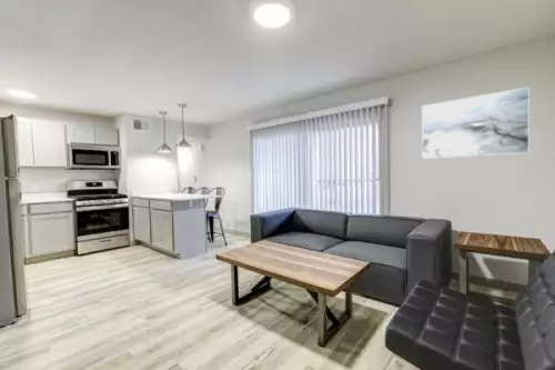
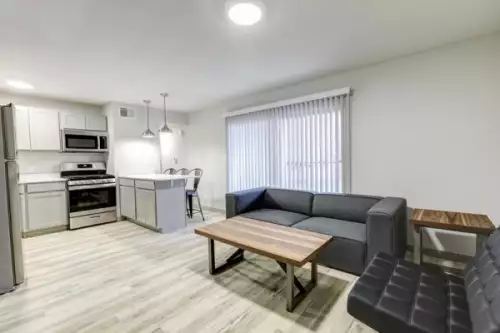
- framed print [421,86,531,160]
